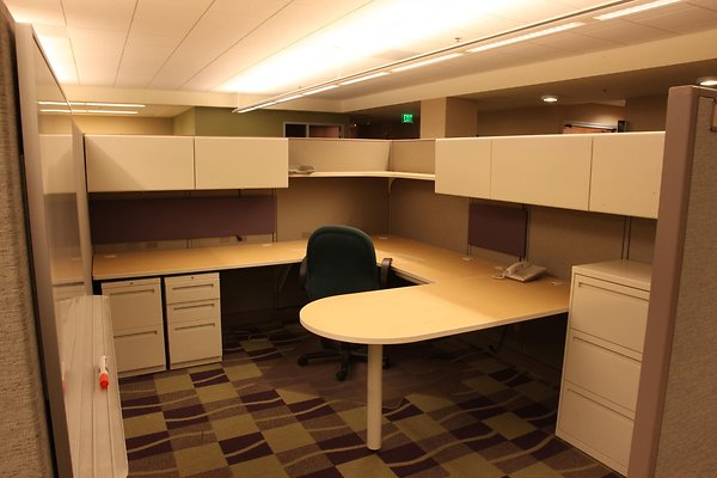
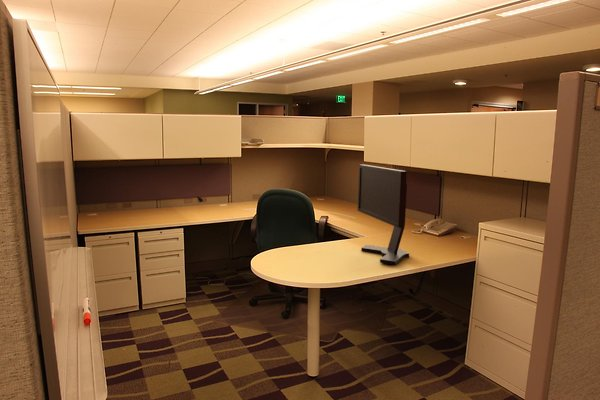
+ monitor [357,164,410,266]
